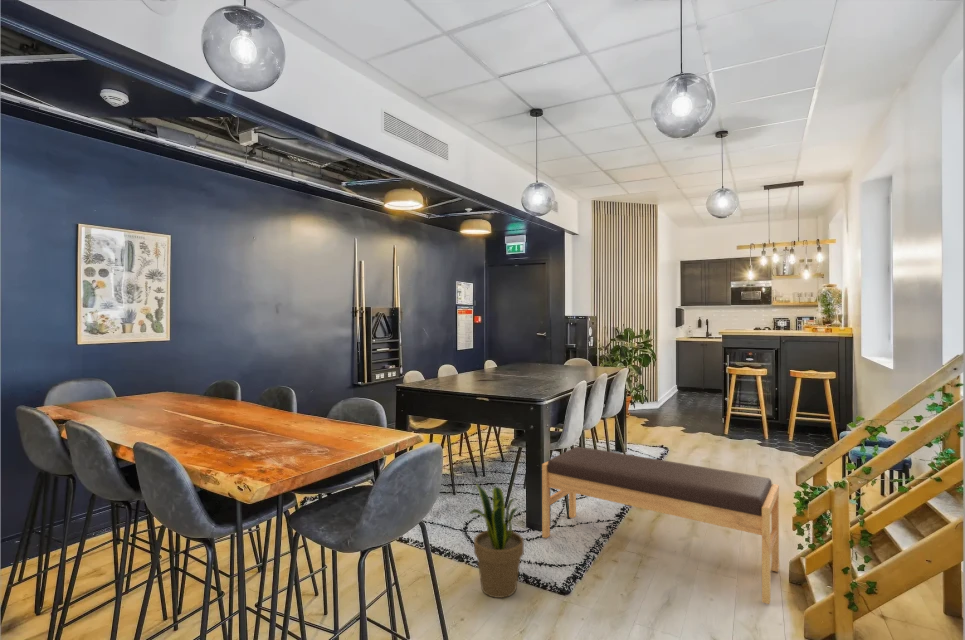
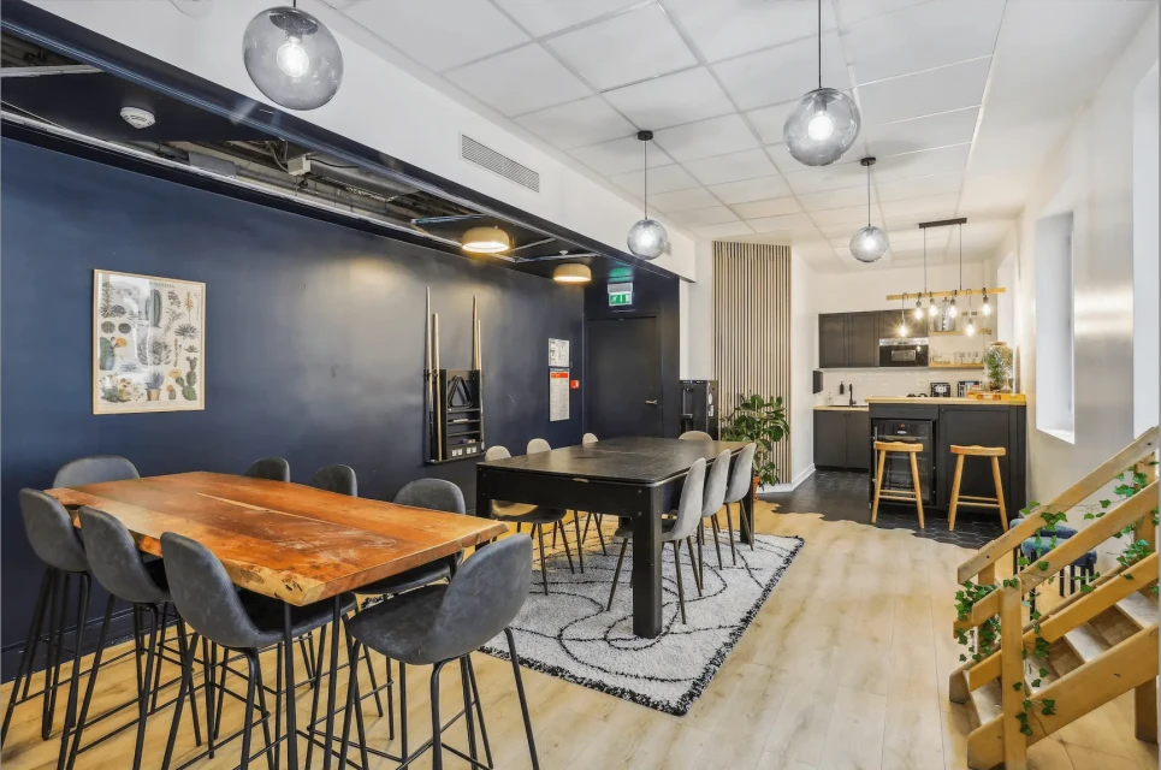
- bench [541,446,780,605]
- potted plant [467,482,525,599]
